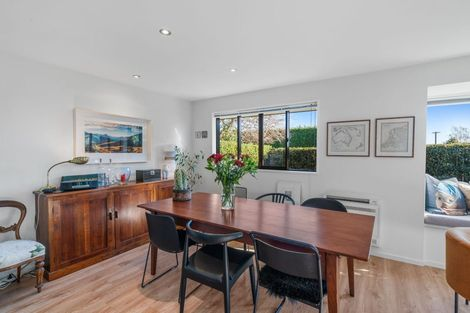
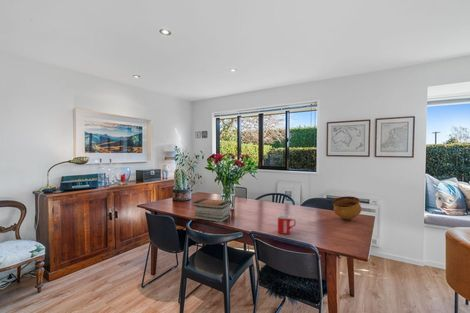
+ bowl [332,195,363,220]
+ mug [277,214,297,235]
+ book stack [192,198,232,223]
